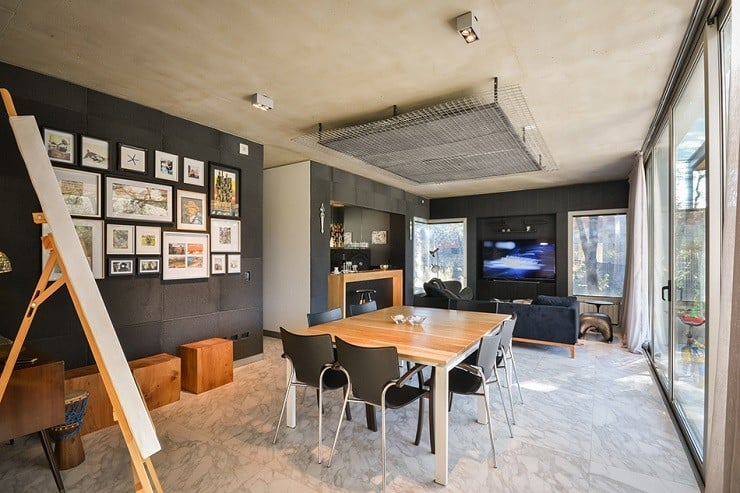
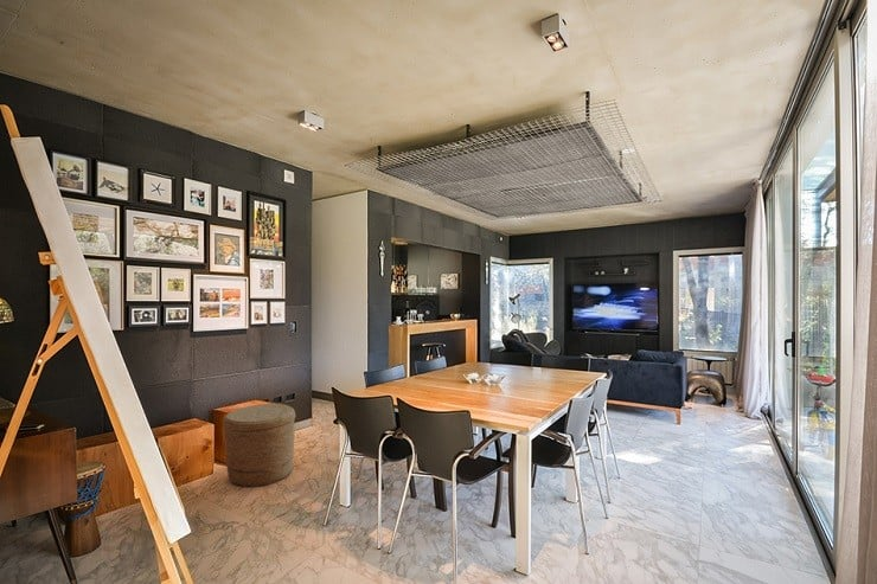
+ basket [222,403,296,488]
